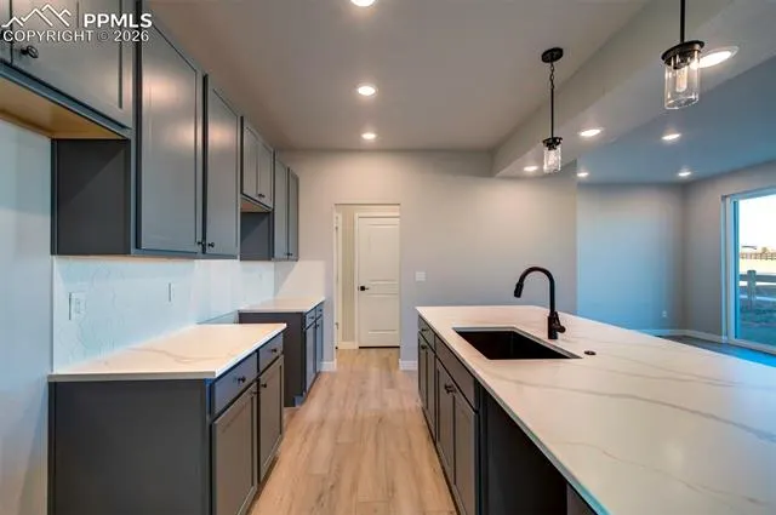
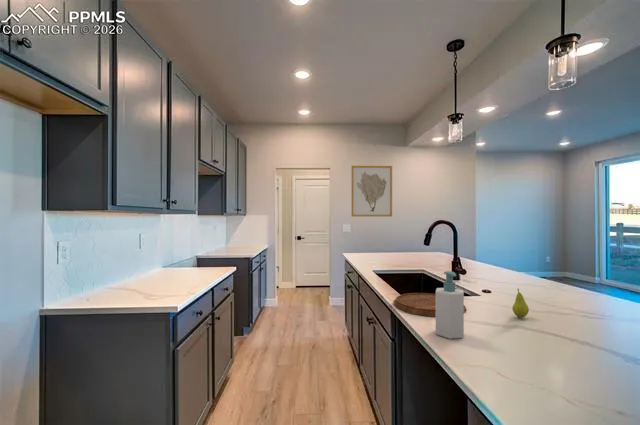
+ soap bottle [435,270,465,340]
+ cutting board [392,292,467,318]
+ fruit [511,288,530,318]
+ wall art [350,165,393,218]
